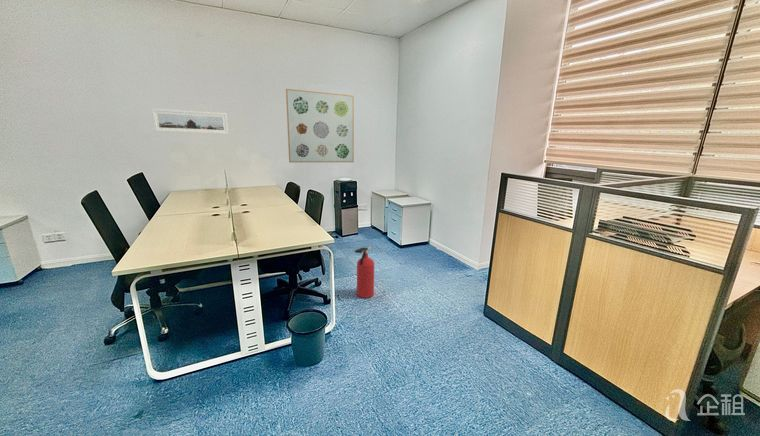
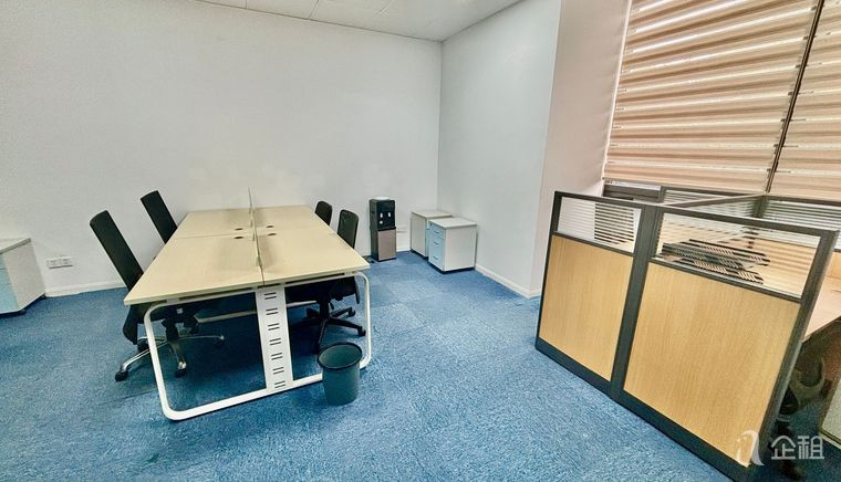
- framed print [151,108,229,135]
- fire extinguisher [354,246,375,299]
- wall art [285,88,355,164]
